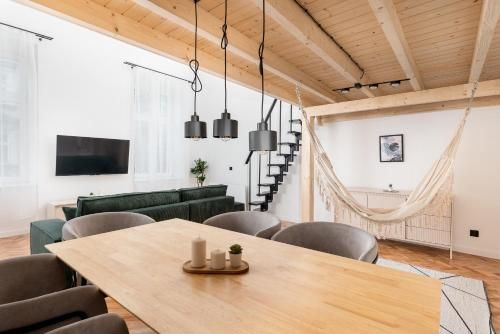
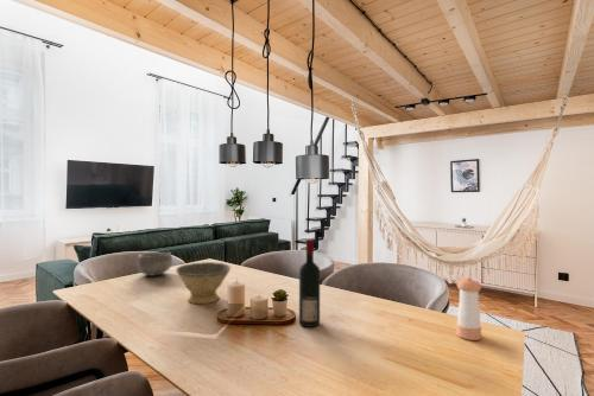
+ pepper shaker [455,276,482,341]
+ alcohol [298,238,321,328]
+ bowl [175,261,232,305]
+ bowl [135,251,173,277]
